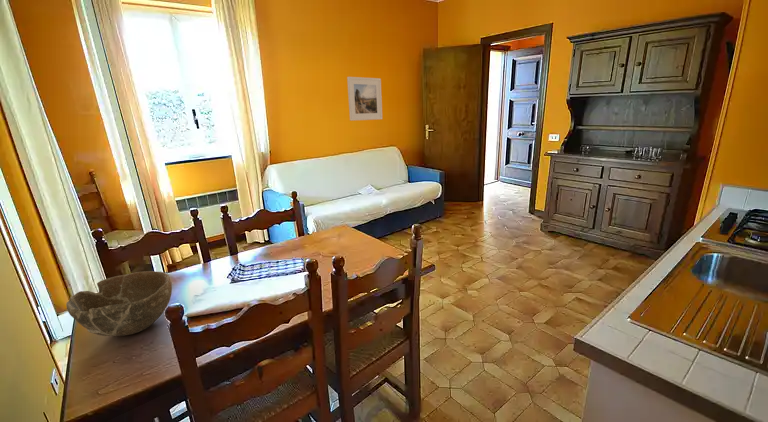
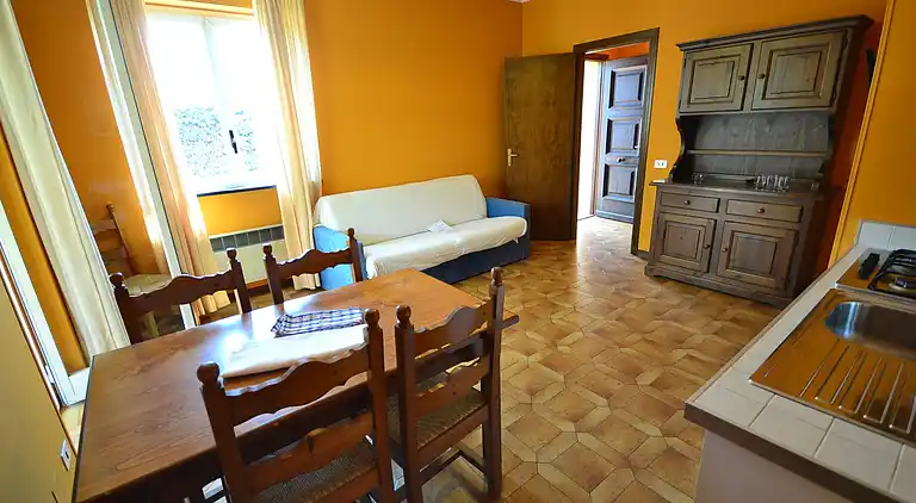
- bowl [65,270,173,337]
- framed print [346,76,383,122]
